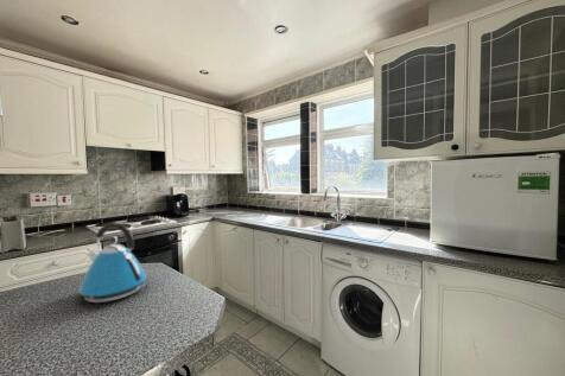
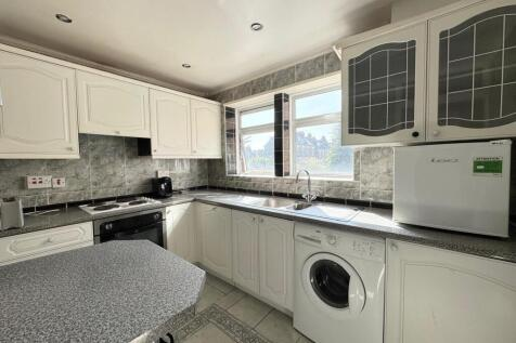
- kettle [77,222,147,304]
